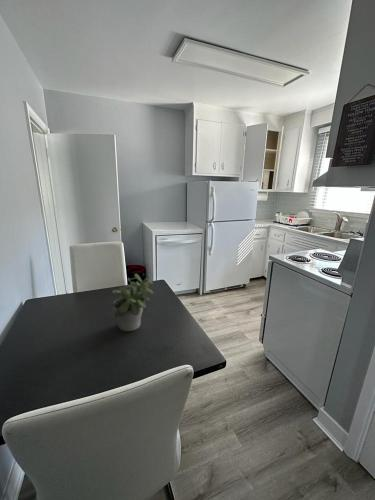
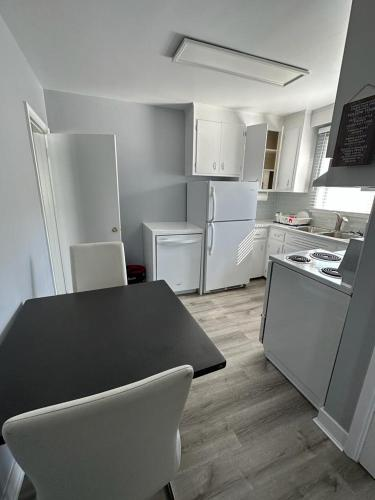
- potted plant [111,273,155,332]
